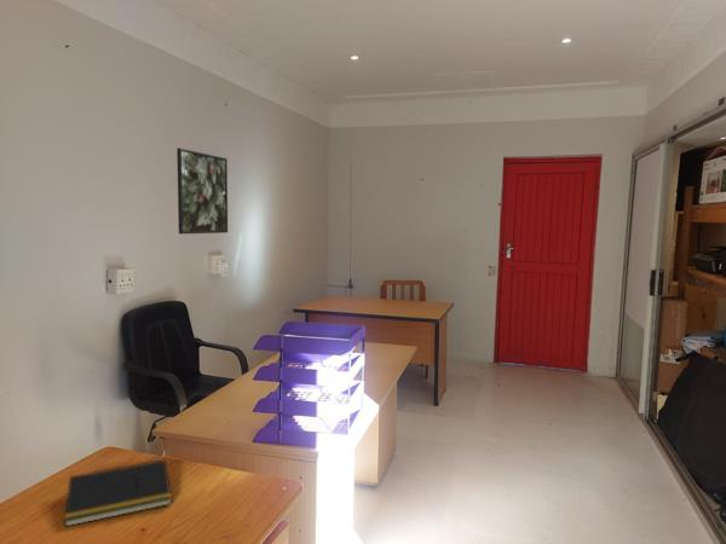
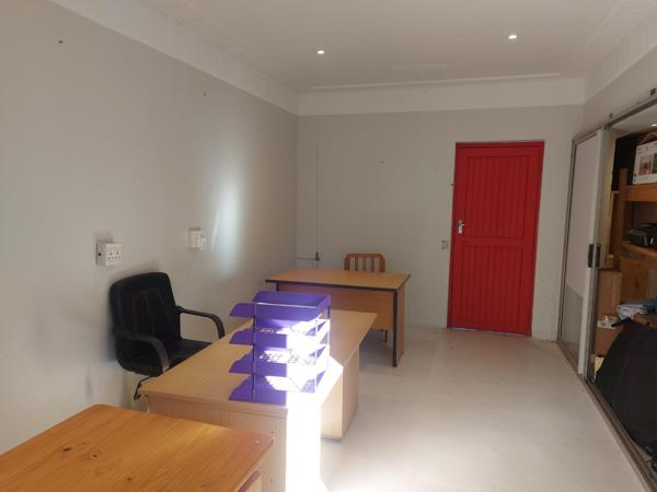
- notepad [64,458,173,528]
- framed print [175,146,229,235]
